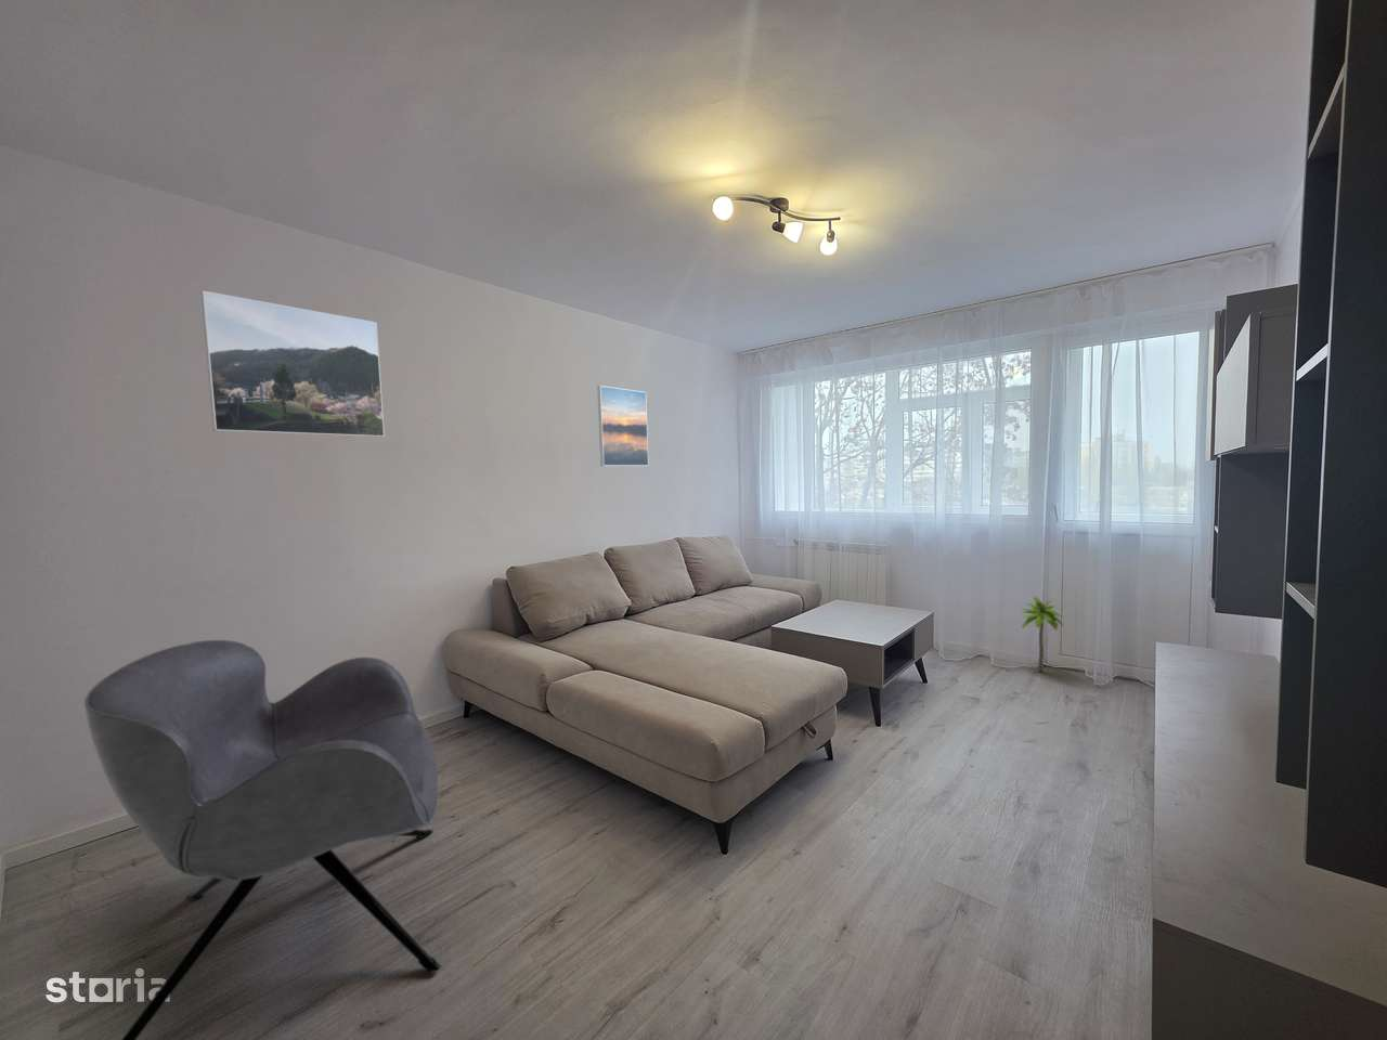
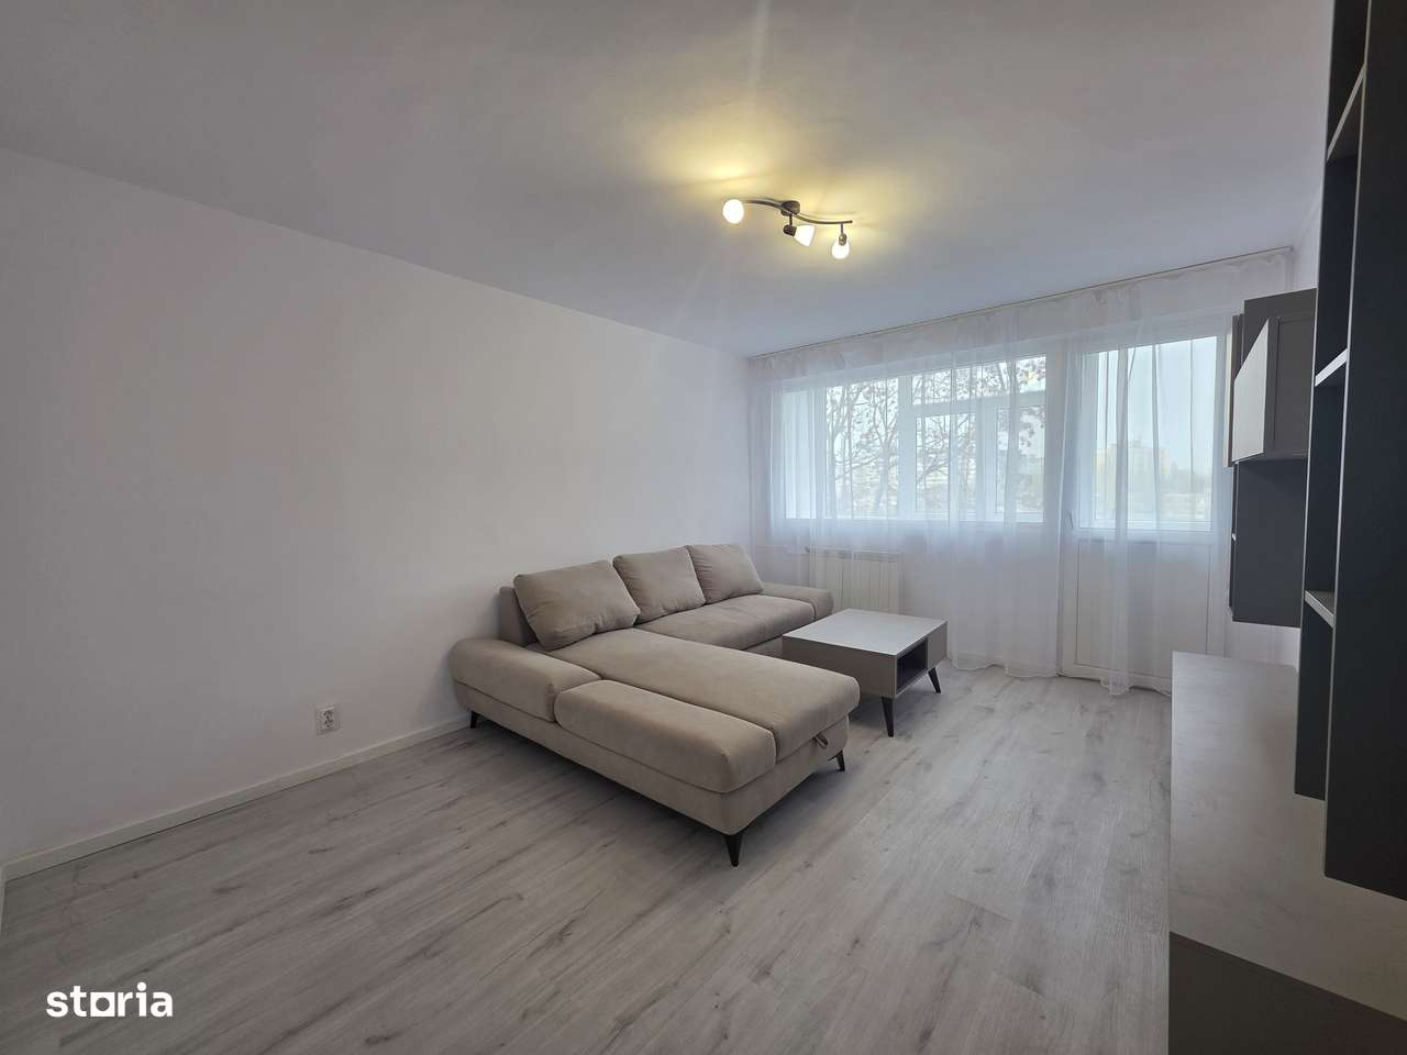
- palm tree [1019,595,1065,674]
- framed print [201,289,386,438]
- armchair [83,639,442,1040]
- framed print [596,385,650,466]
